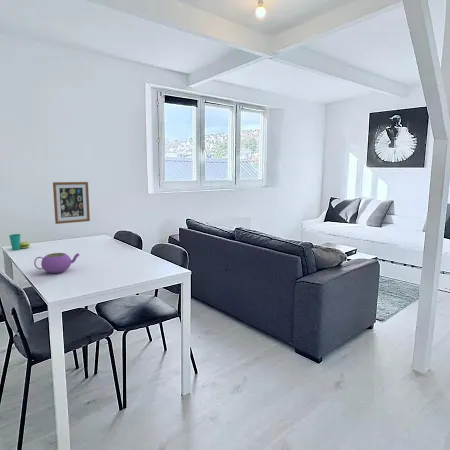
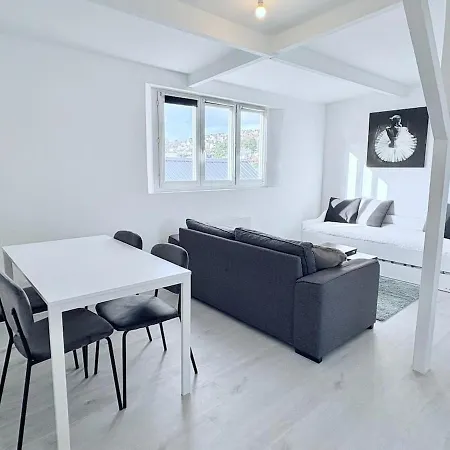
- teapot [33,252,80,274]
- wall art [52,181,91,225]
- cup [8,233,31,251]
